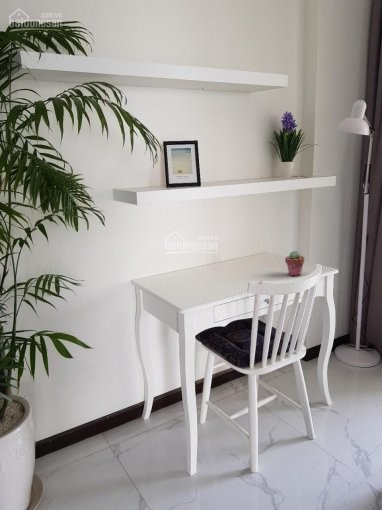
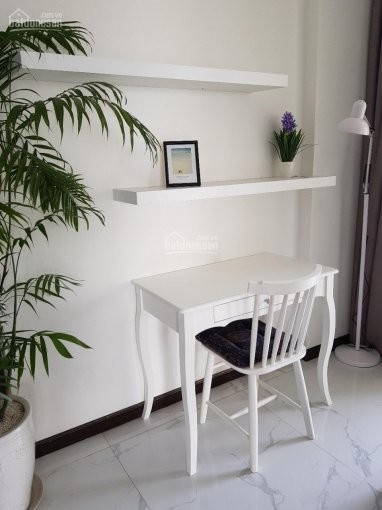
- potted succulent [284,250,305,277]
